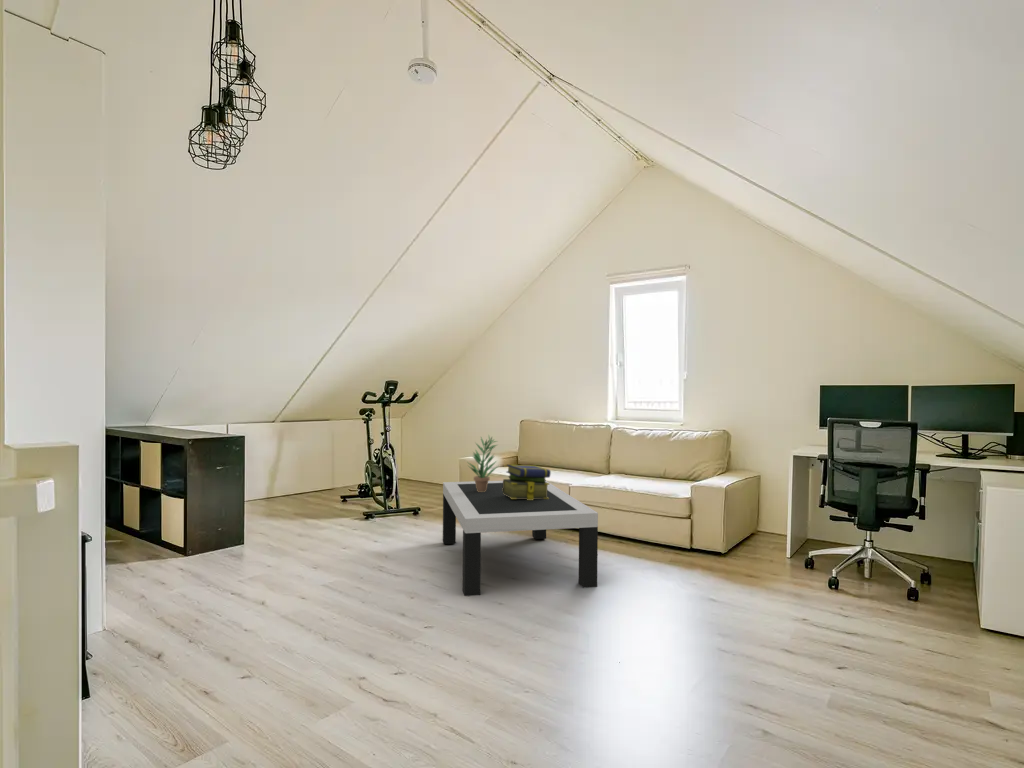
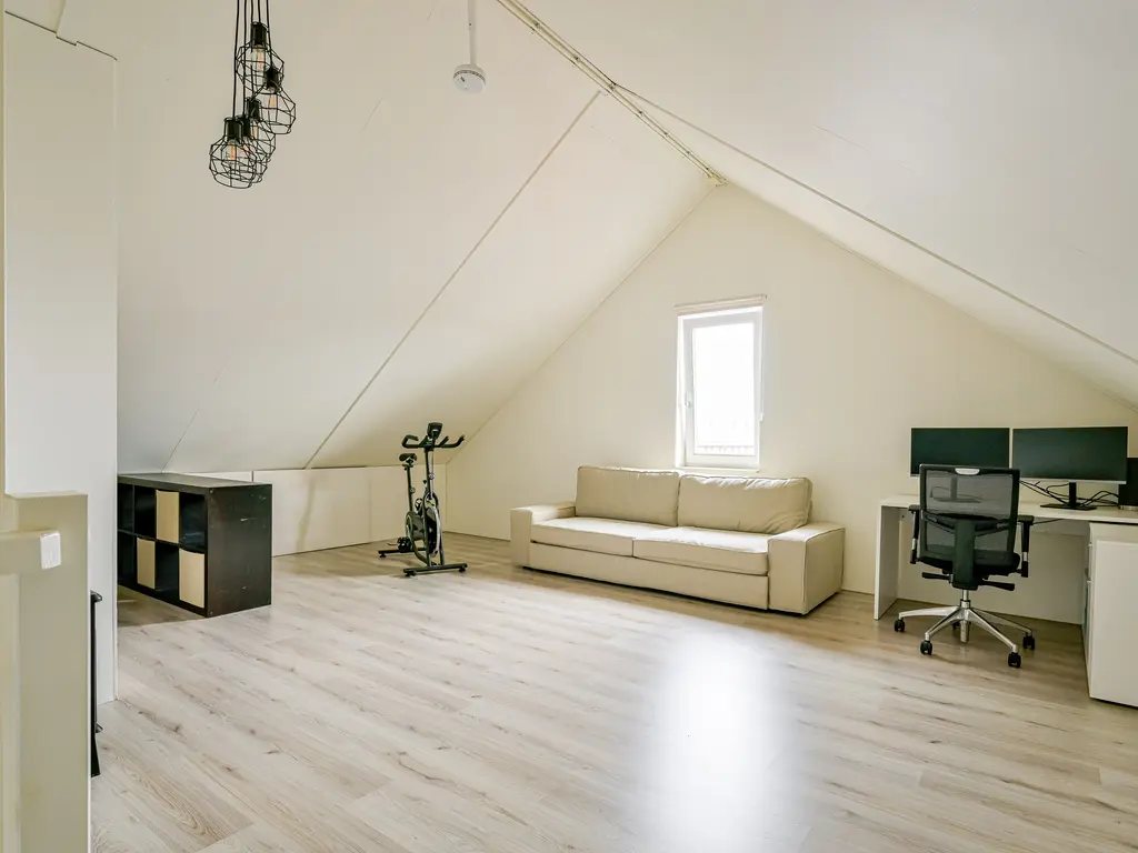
- coffee table [442,480,599,597]
- stack of books [502,464,552,500]
- potted plant [467,435,499,492]
